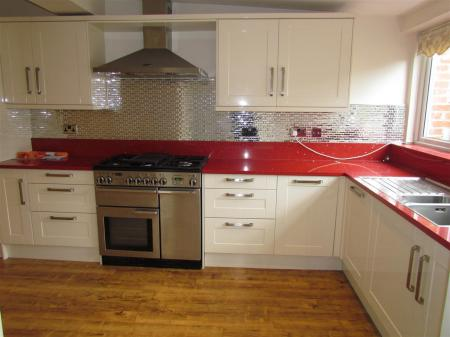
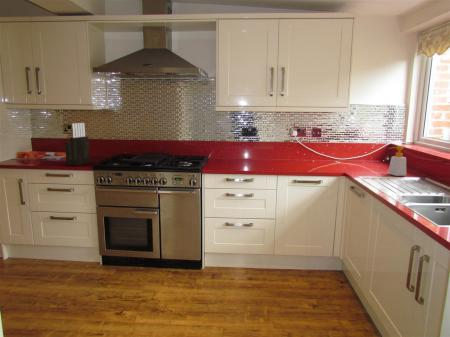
+ soap bottle [387,145,407,177]
+ knife block [64,122,91,167]
